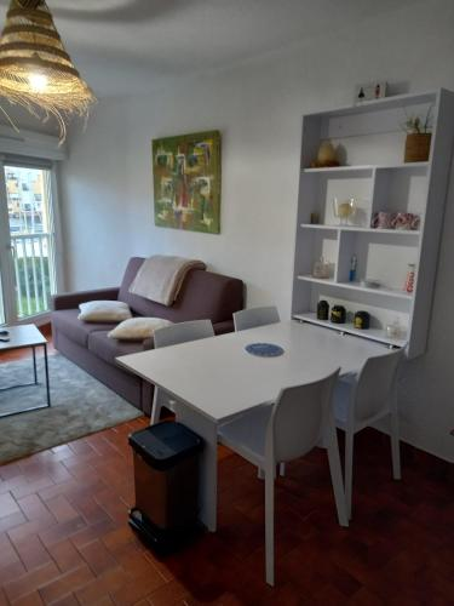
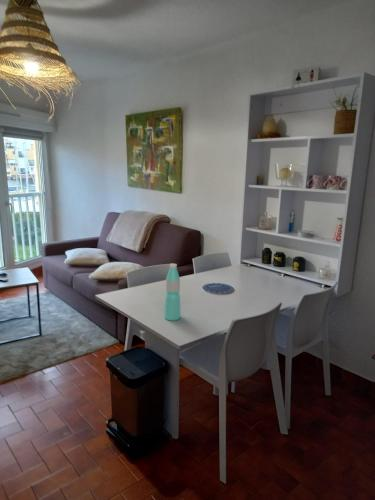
+ water bottle [163,263,182,321]
